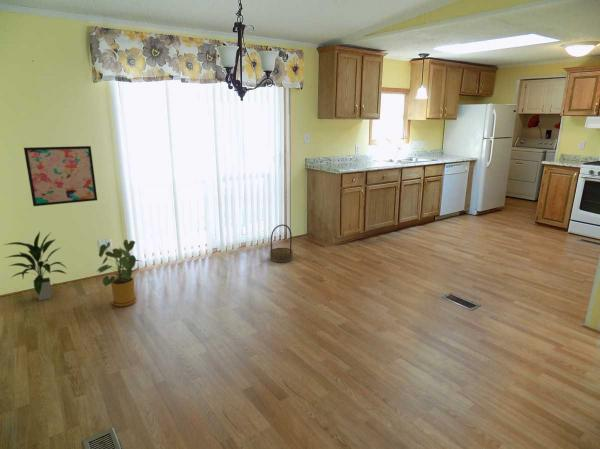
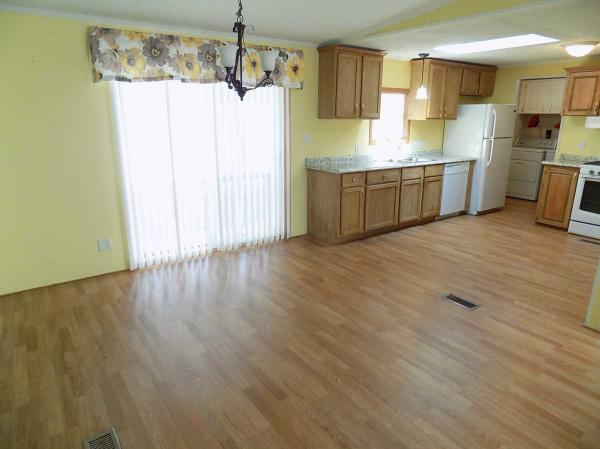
- wall art [23,145,98,207]
- house plant [95,239,145,307]
- basket [269,223,294,263]
- indoor plant [3,231,68,302]
